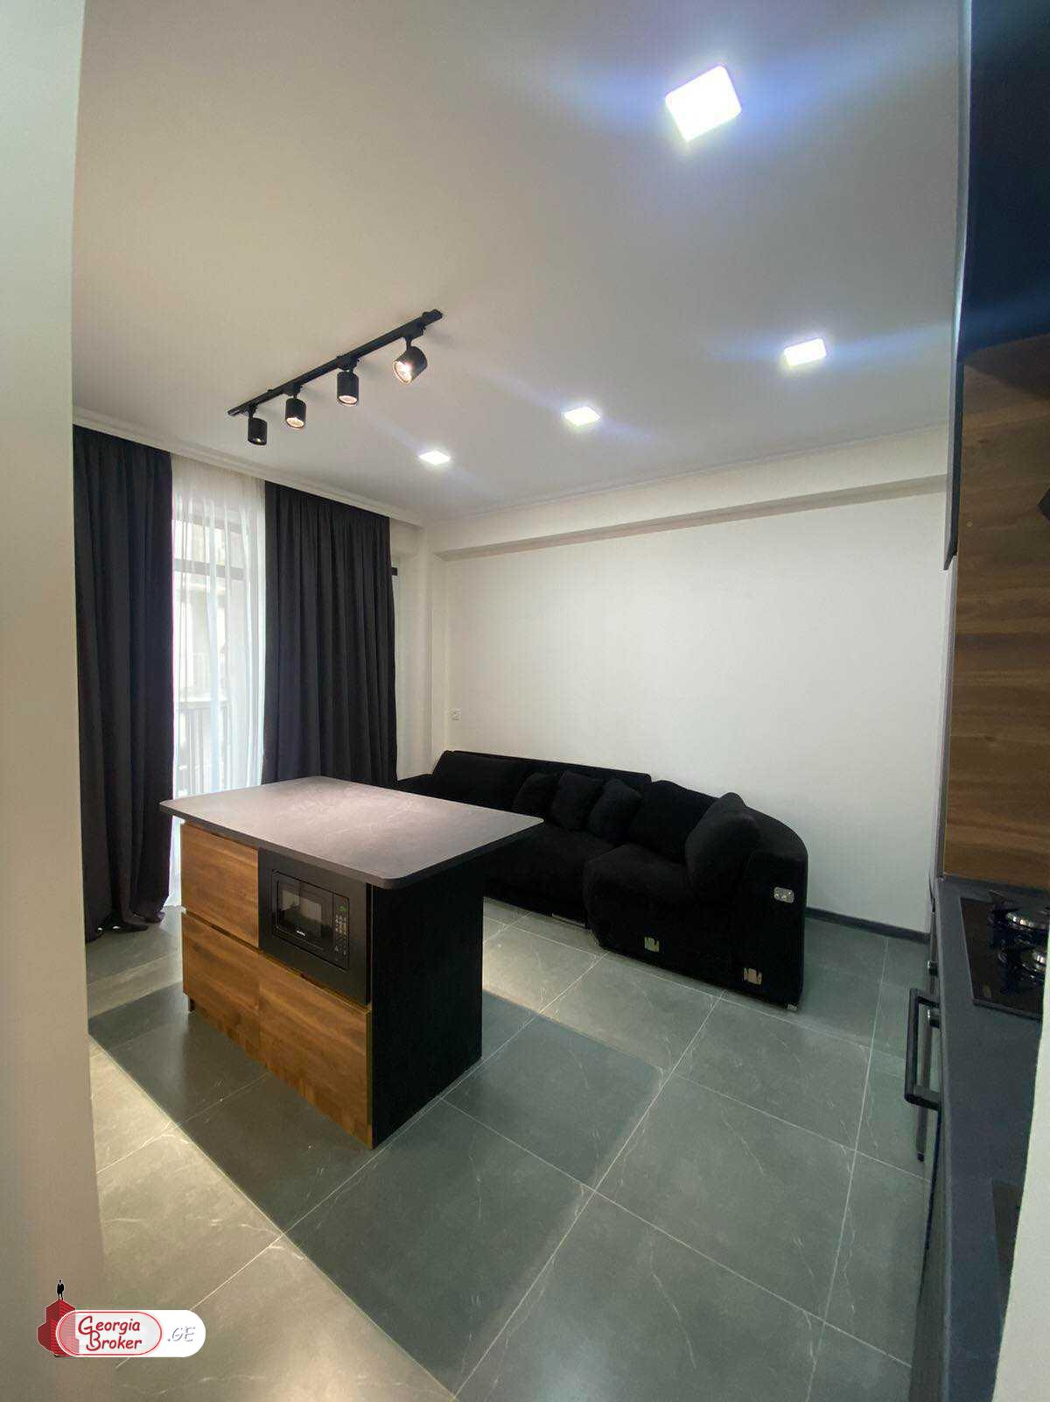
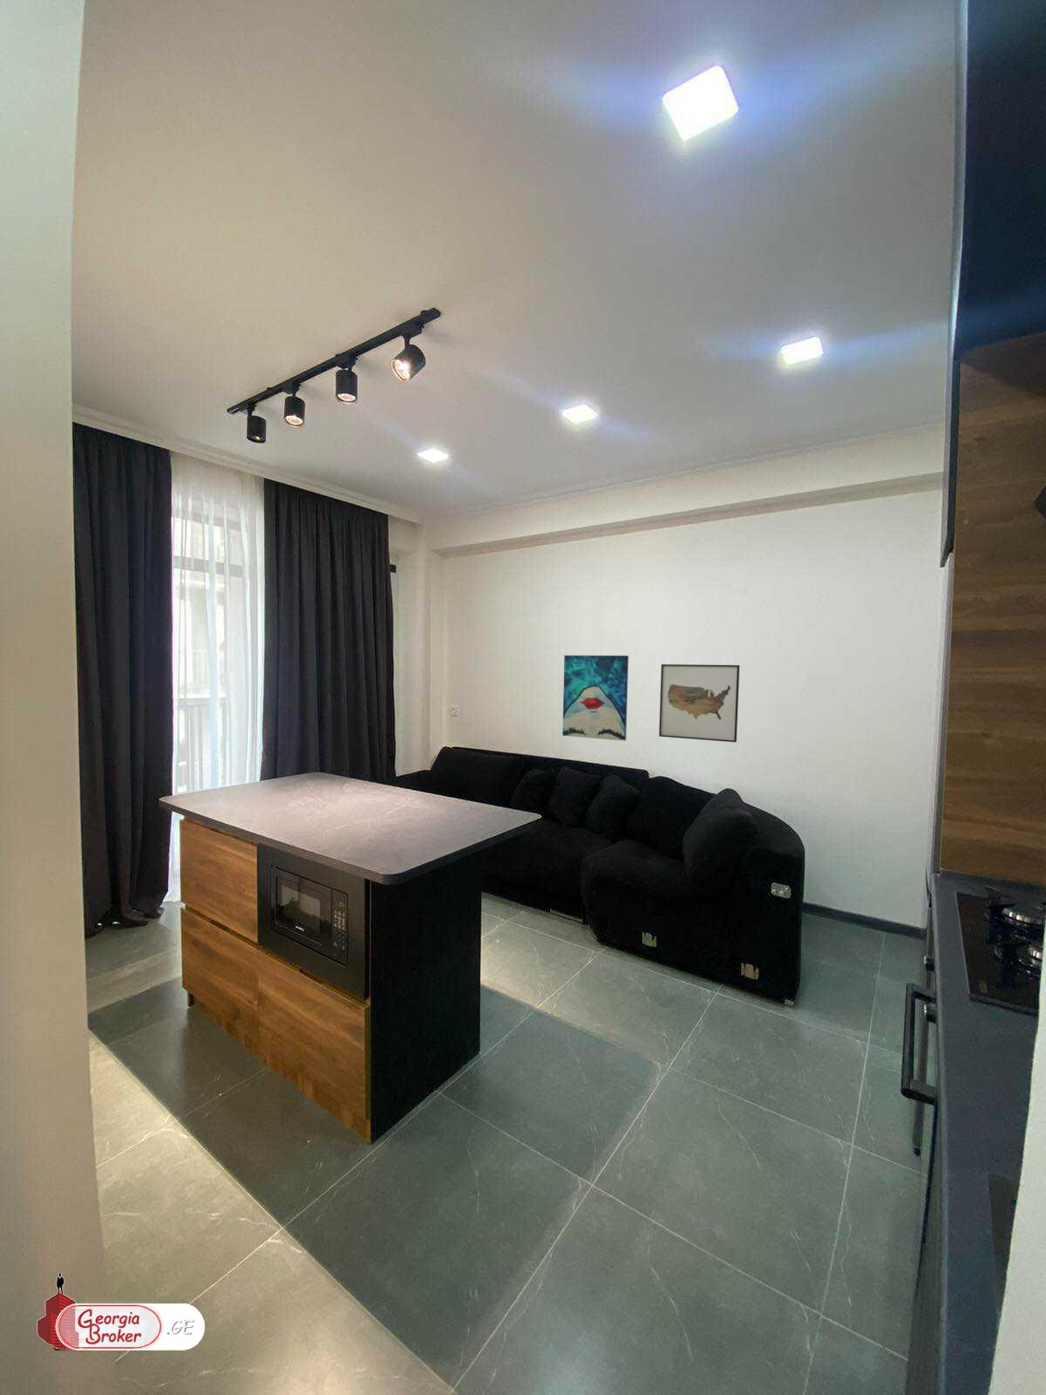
+ wall art [658,663,741,743]
+ wall art [561,655,630,741]
